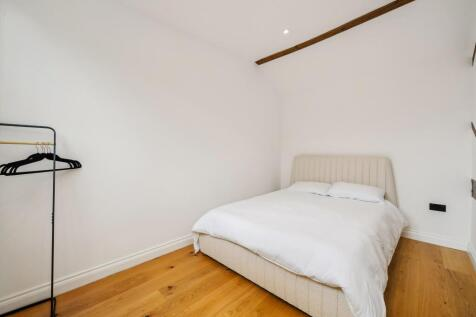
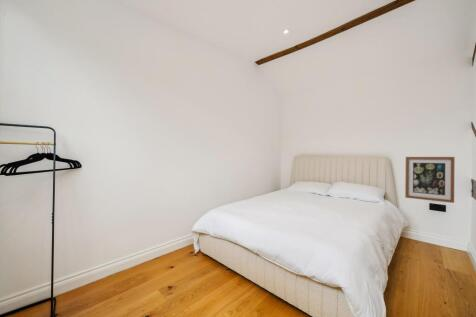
+ wall art [404,156,456,204]
